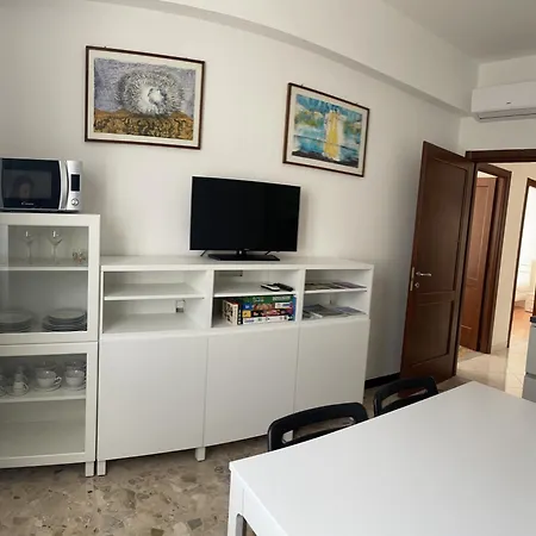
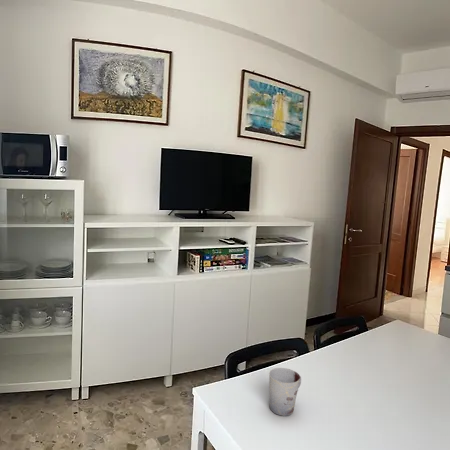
+ cup [268,367,302,417]
